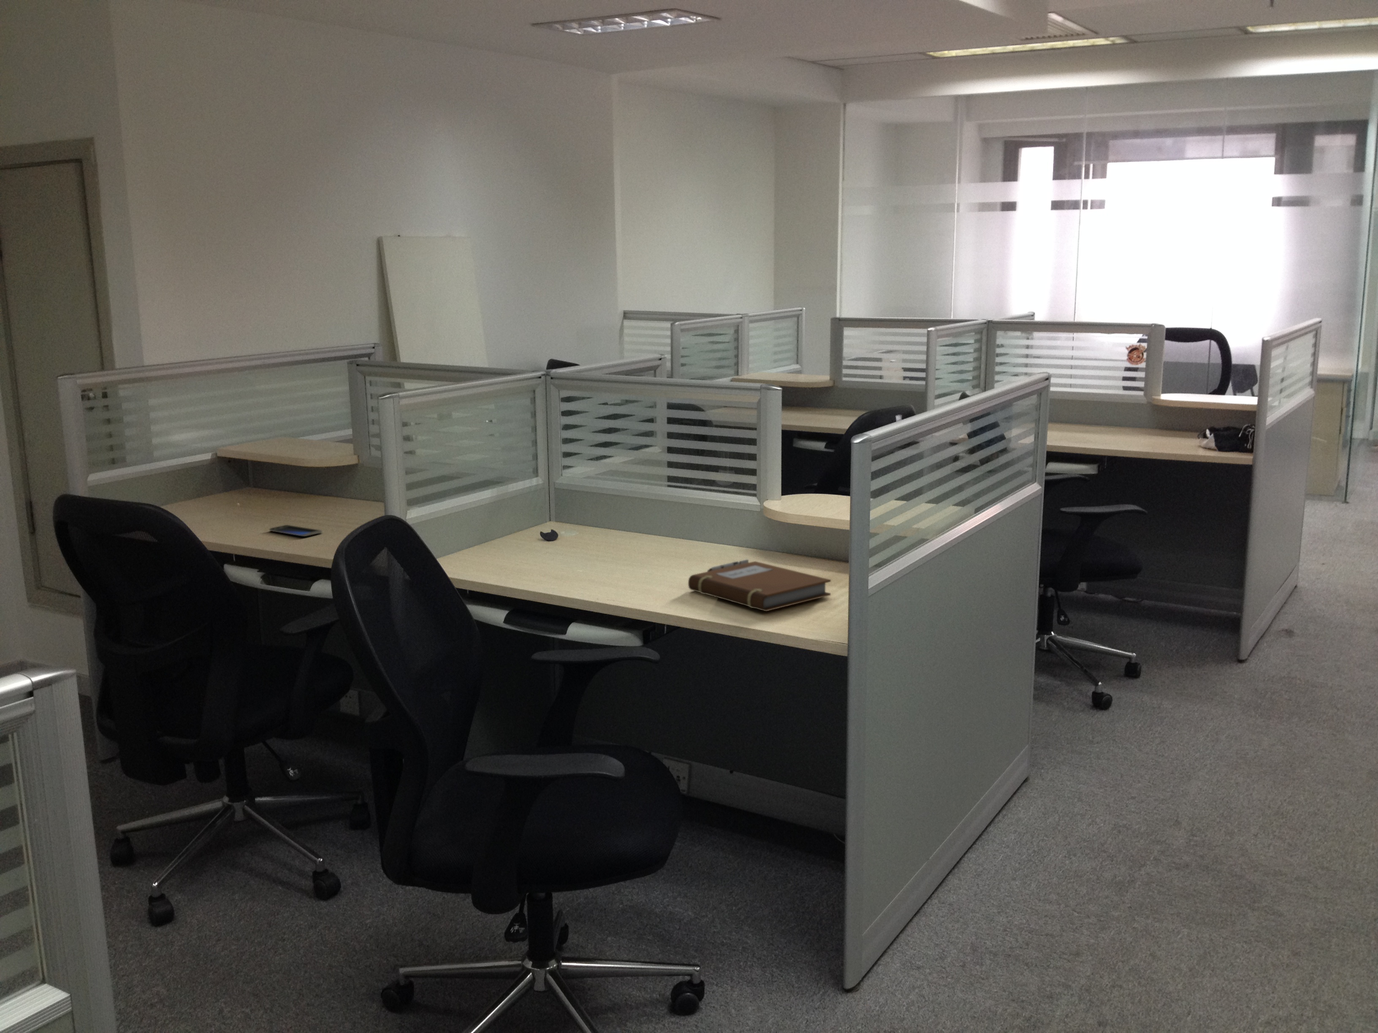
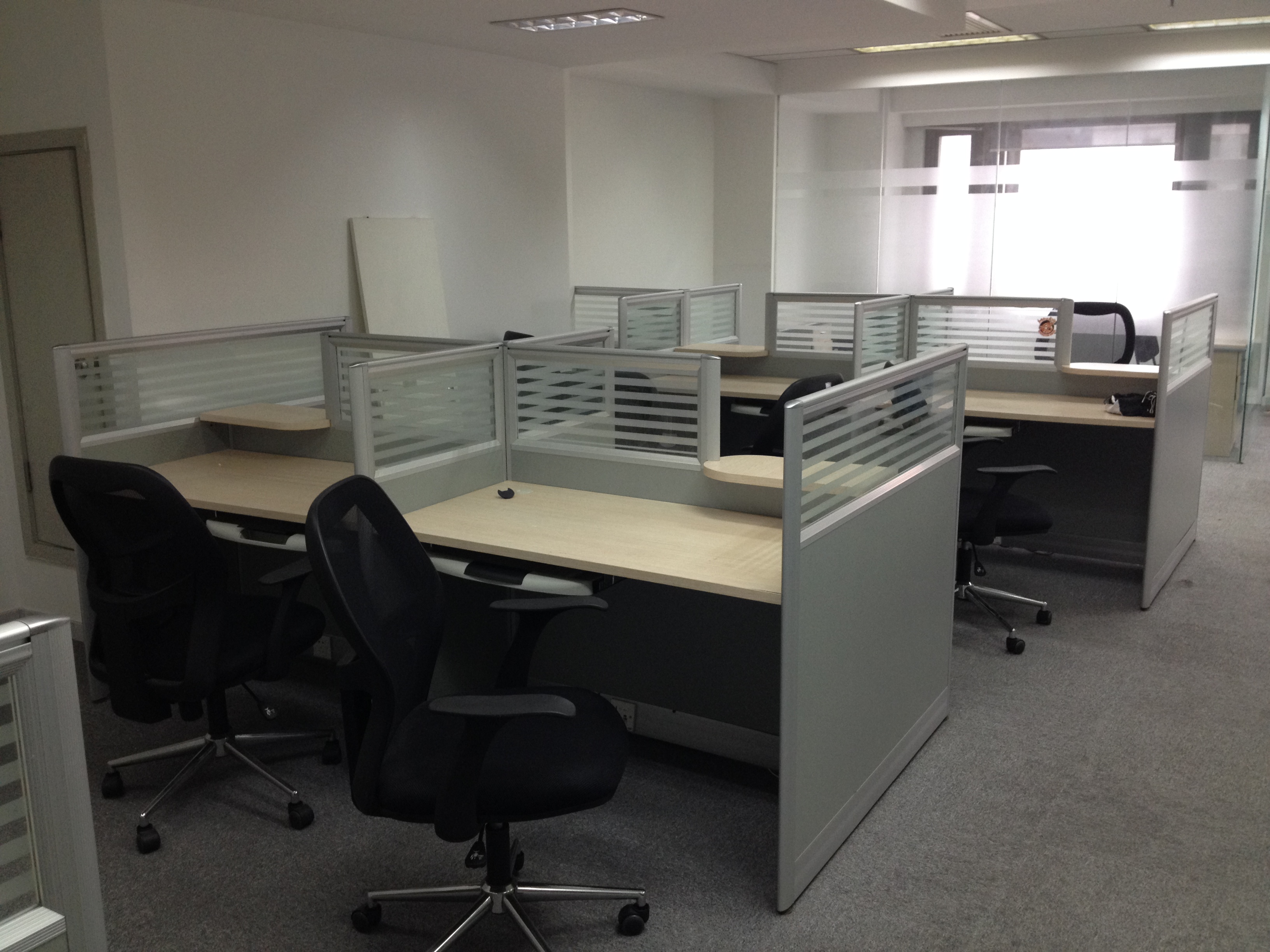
- toy rocket [706,559,749,572]
- notebook [688,561,831,612]
- smartphone [269,524,322,537]
